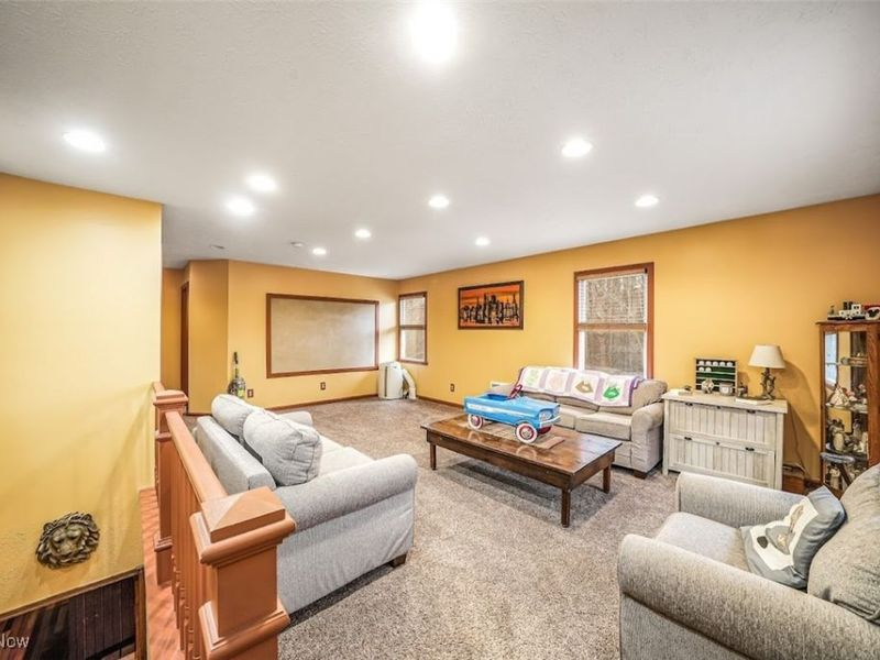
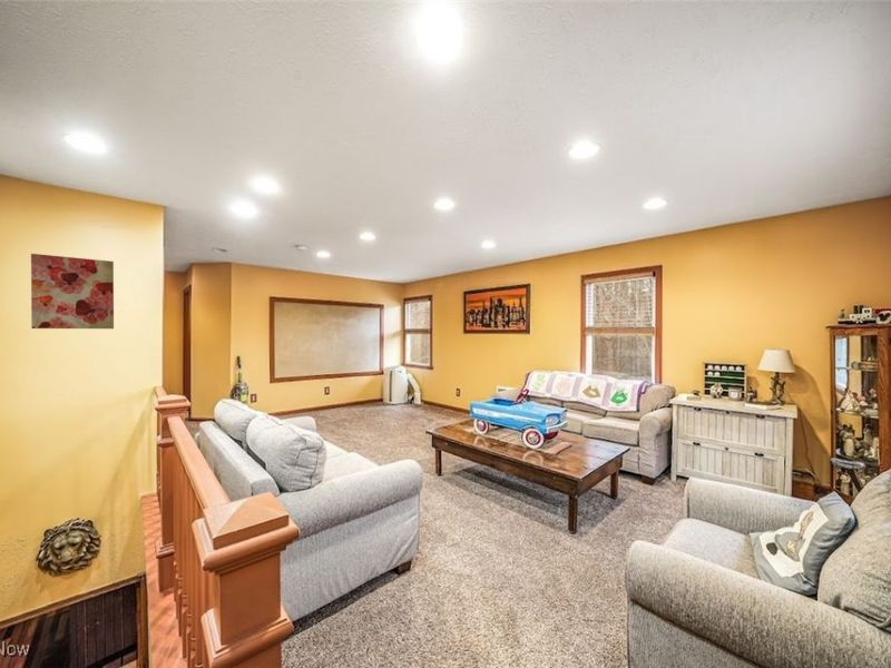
+ wall art [30,253,115,330]
